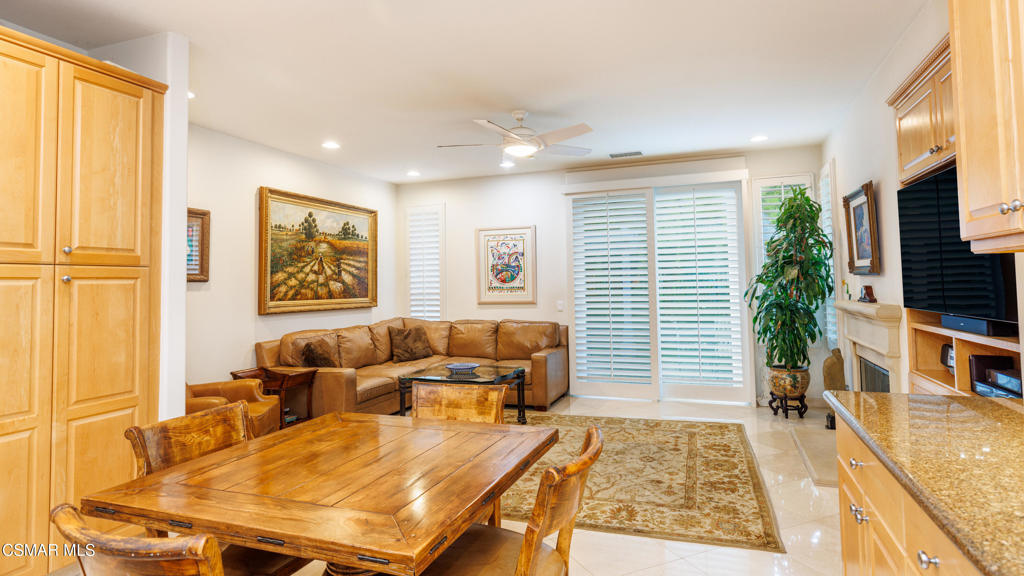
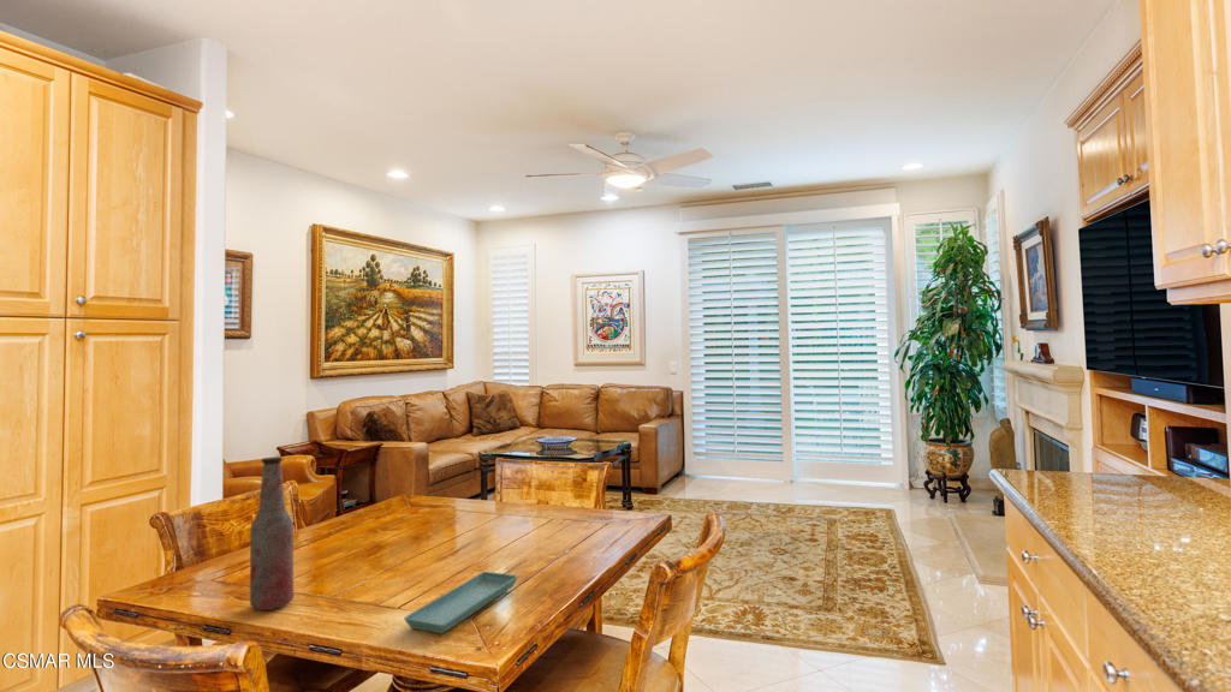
+ bottle [249,455,295,612]
+ saucer [403,571,519,634]
